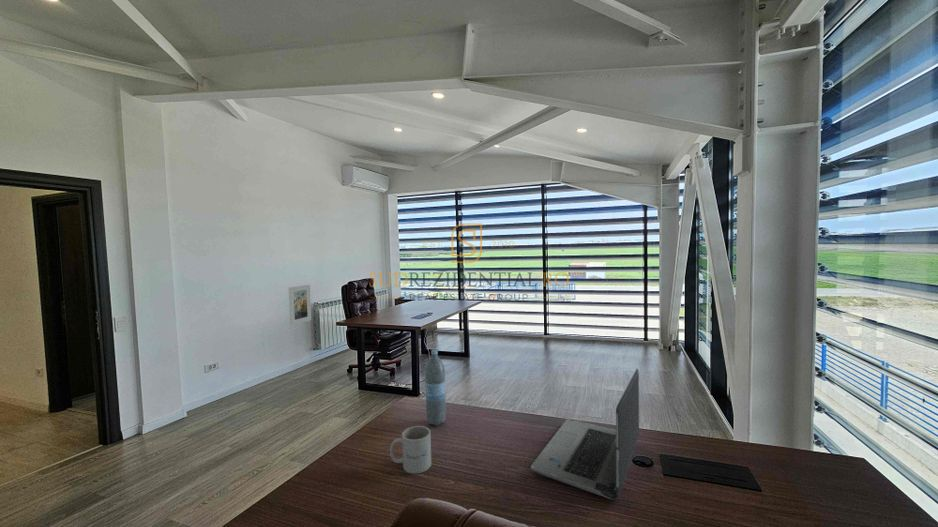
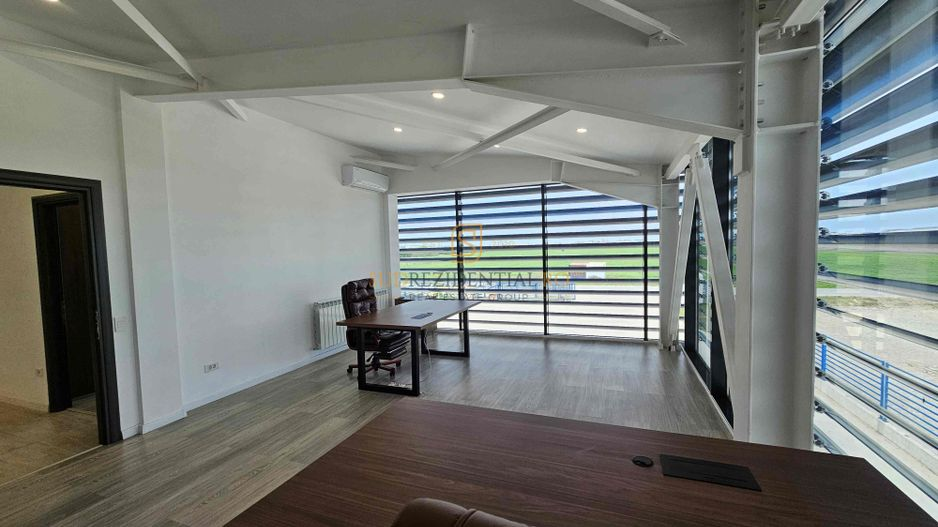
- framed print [288,284,312,326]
- water bottle [424,349,447,426]
- laptop computer [530,368,640,501]
- mug [389,425,432,475]
